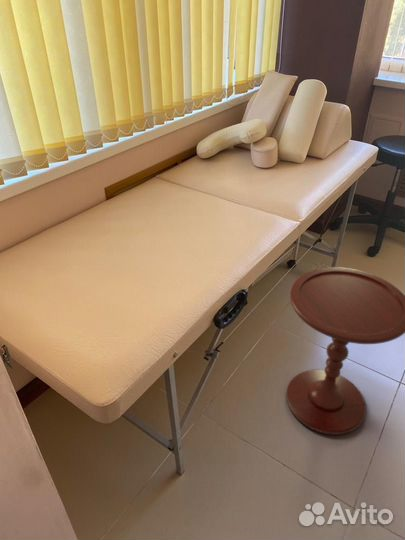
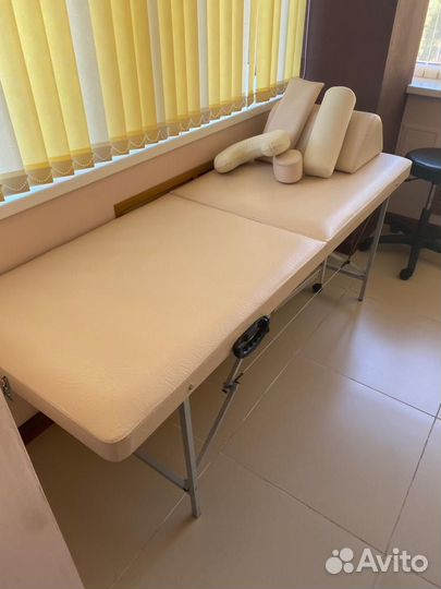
- side table [285,266,405,436]
